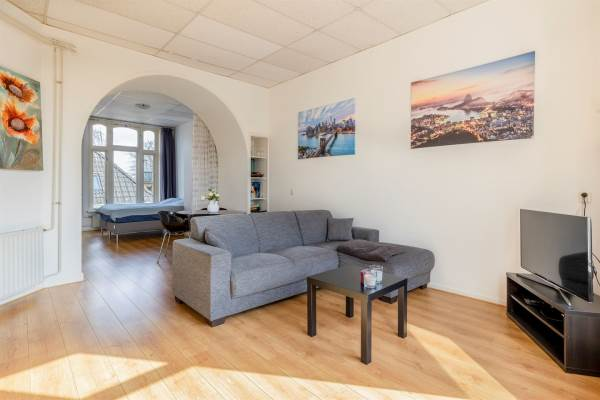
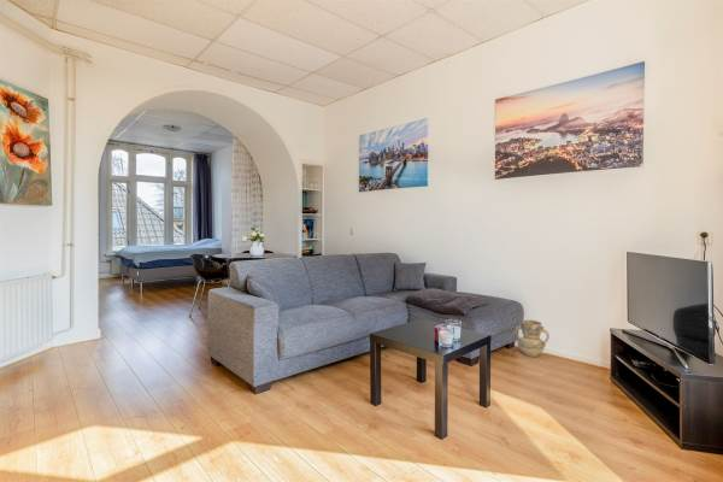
+ ceramic jug [513,319,551,358]
